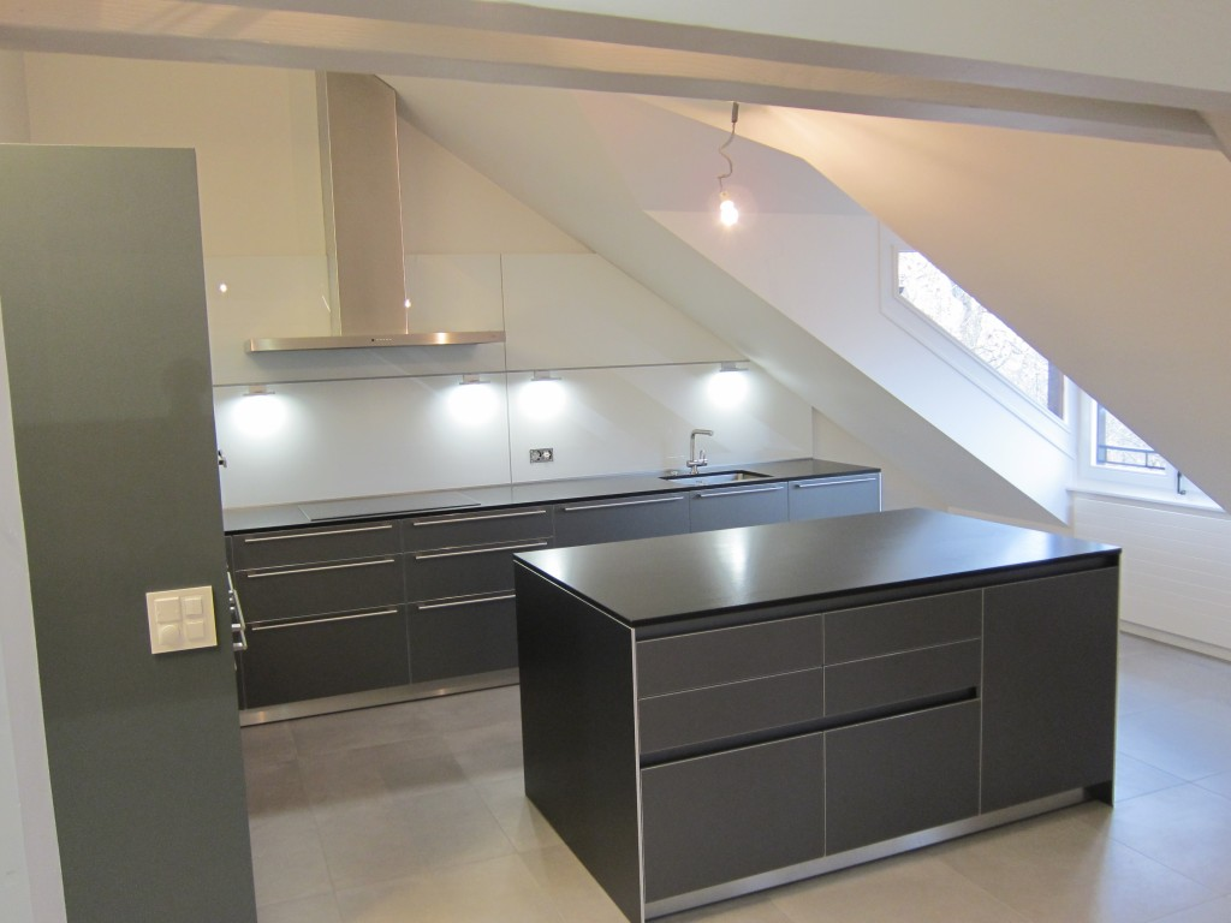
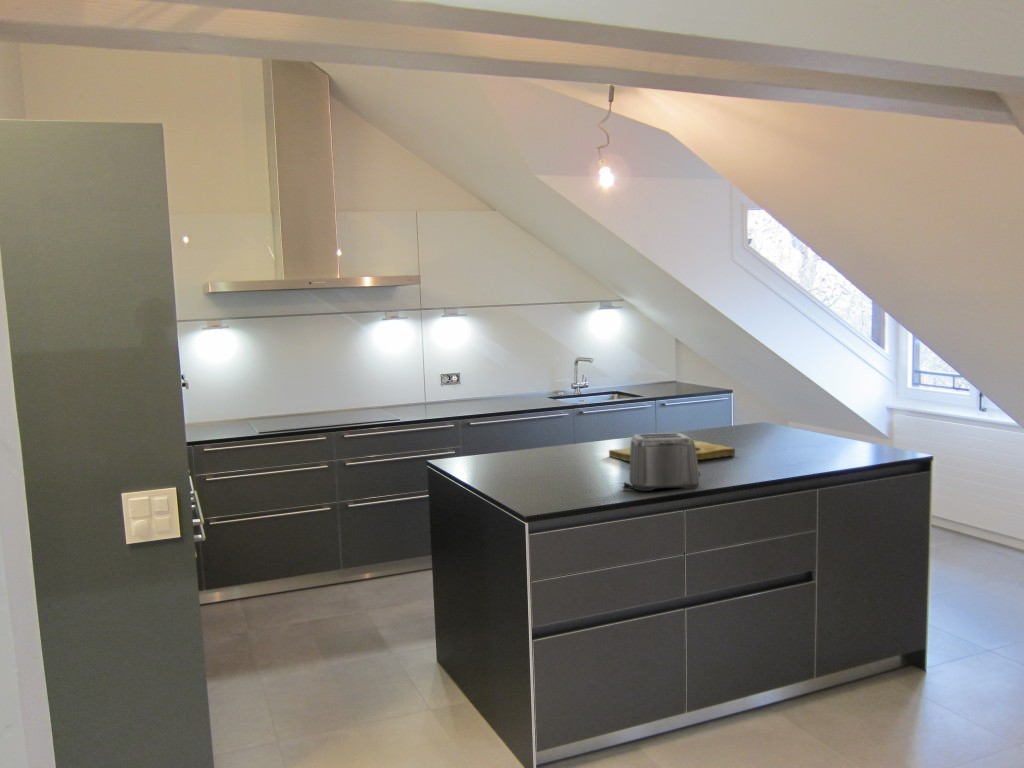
+ toaster [620,432,701,492]
+ cutting board [608,439,736,463]
